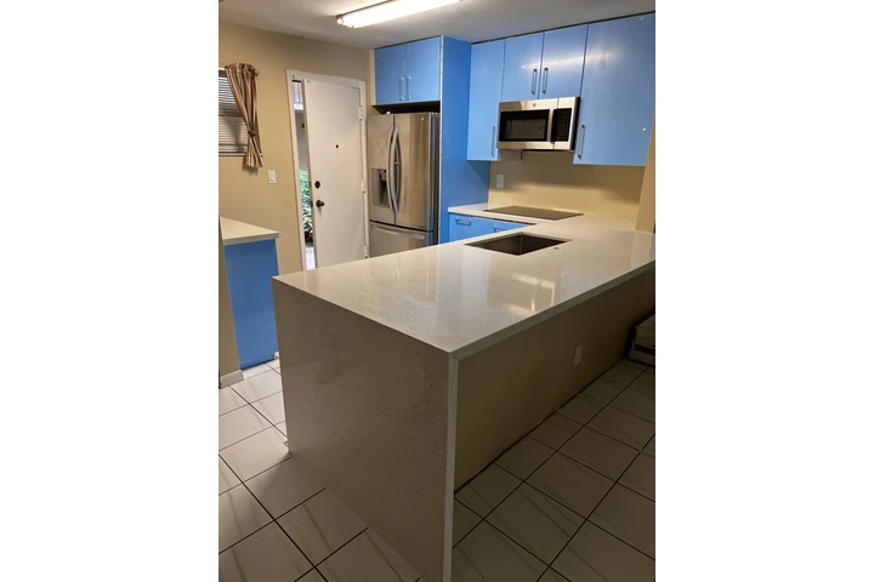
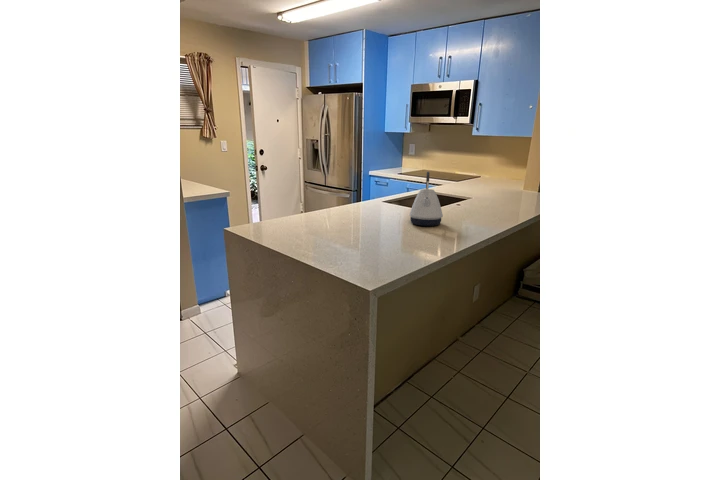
+ kettle [409,171,444,227]
